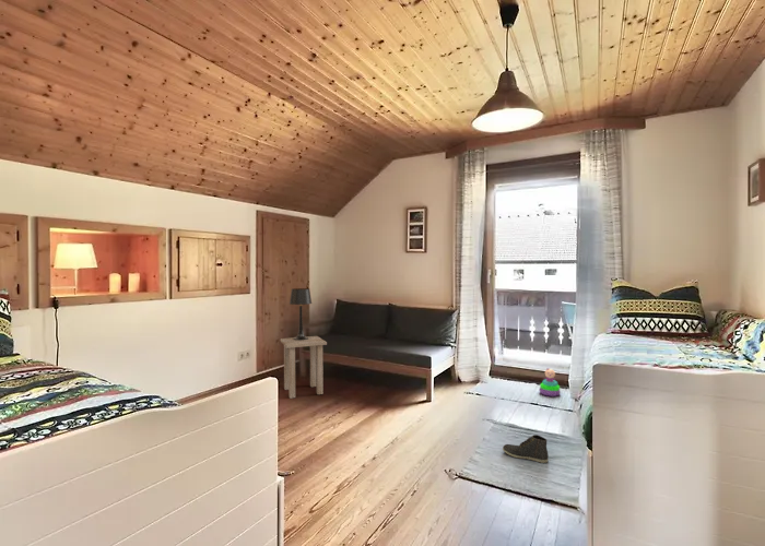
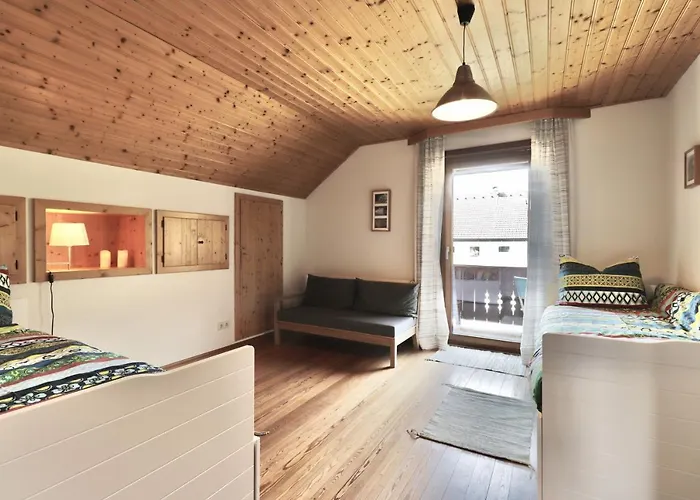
- table lamp [289,287,313,341]
- side table [279,335,328,400]
- sneaker [502,434,550,464]
- stacking toy [538,367,562,397]
